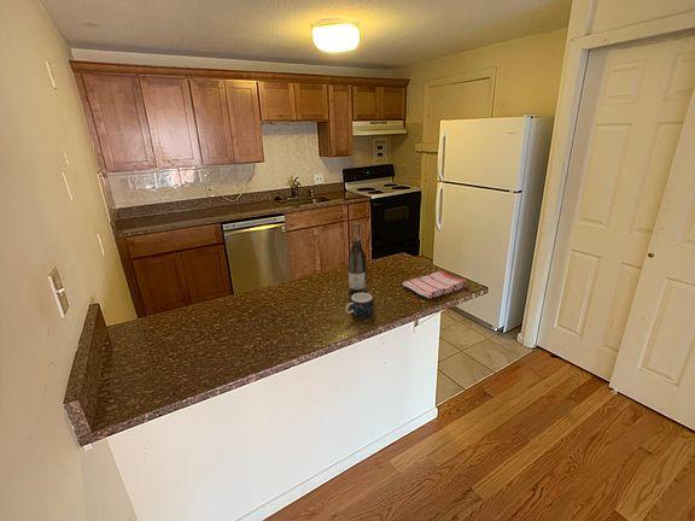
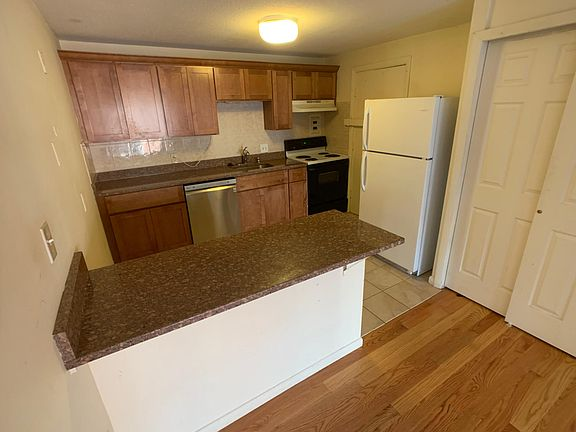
- mug [345,292,375,318]
- wine bottle [346,222,368,294]
- dish towel [402,270,467,300]
